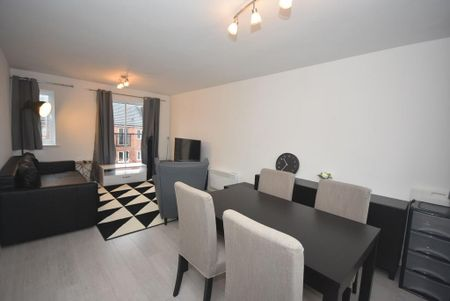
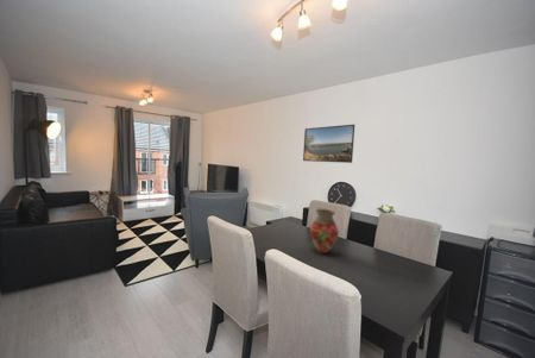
+ vase [309,208,339,255]
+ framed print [302,124,355,164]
